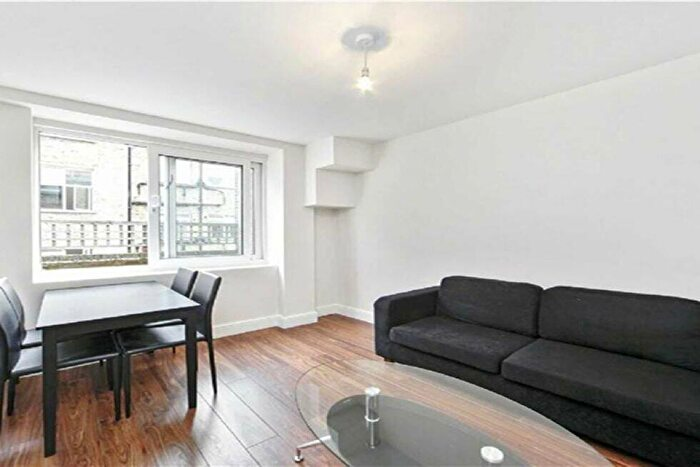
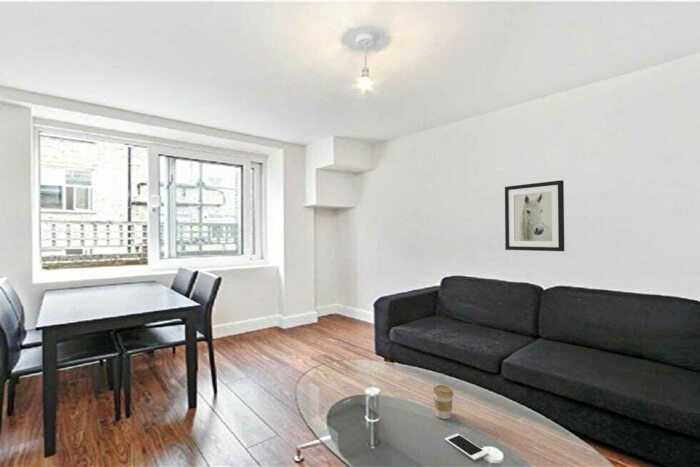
+ coffee cup [432,384,455,420]
+ cell phone [444,433,489,461]
+ wall art [504,179,565,252]
